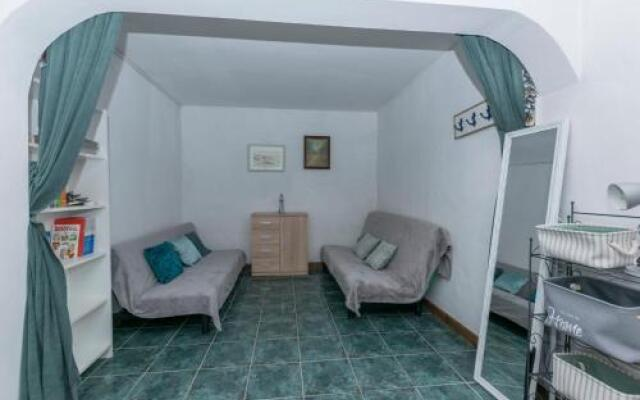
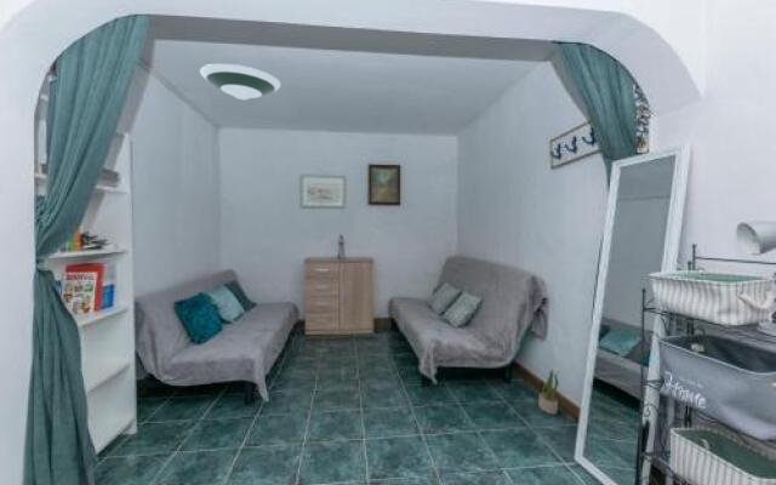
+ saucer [199,62,283,101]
+ potted plant [537,367,561,416]
